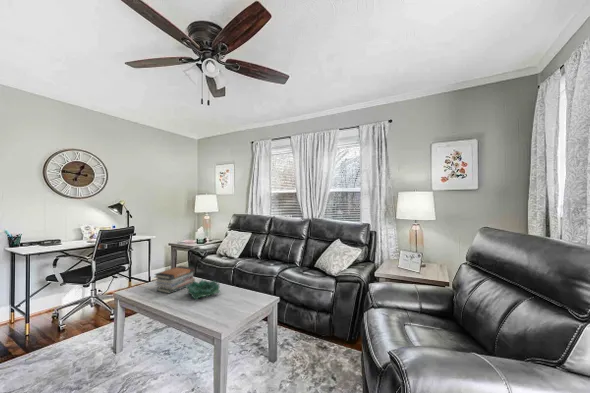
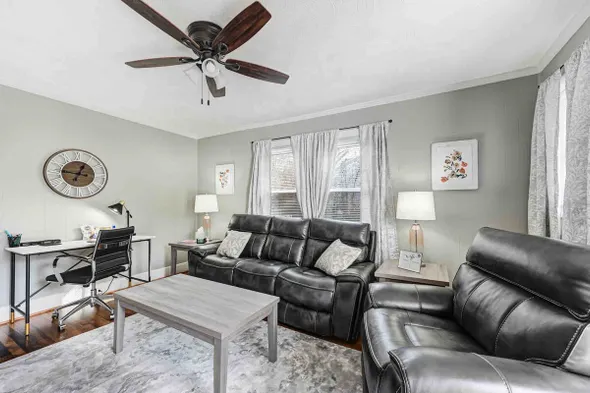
- decorative bowl [185,278,221,301]
- book stack [153,265,196,295]
